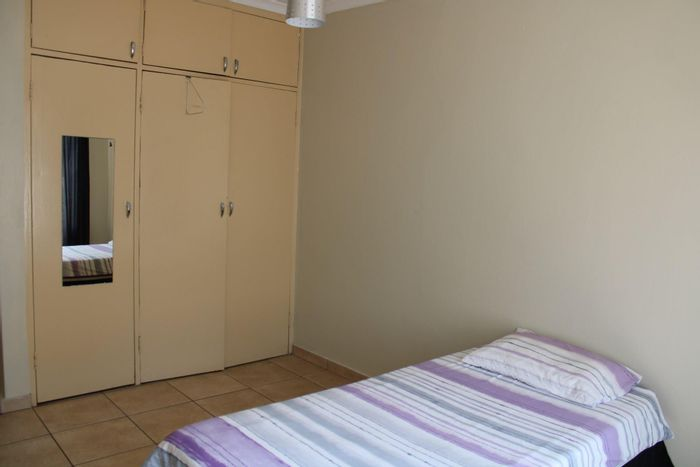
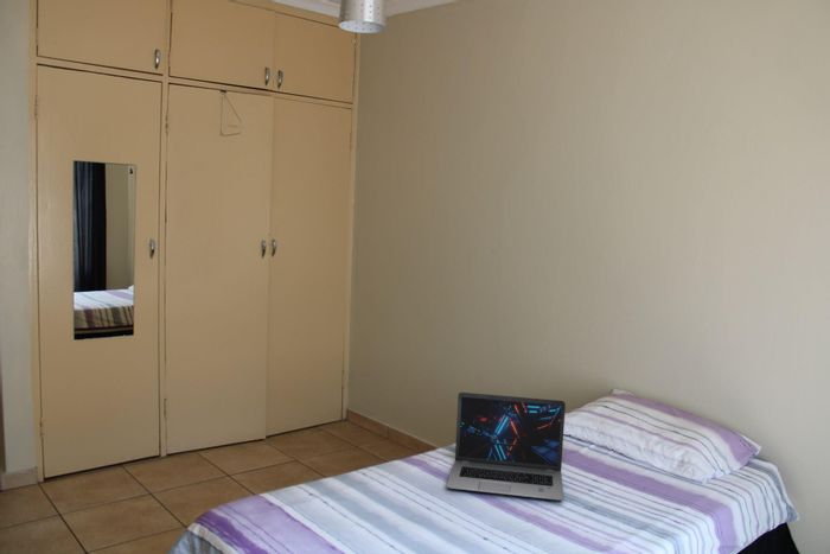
+ laptop [445,391,567,502]
